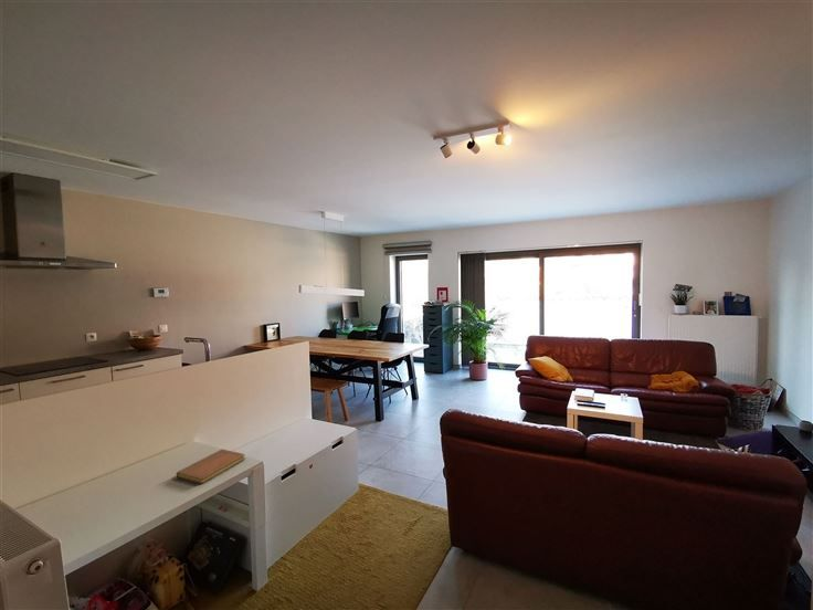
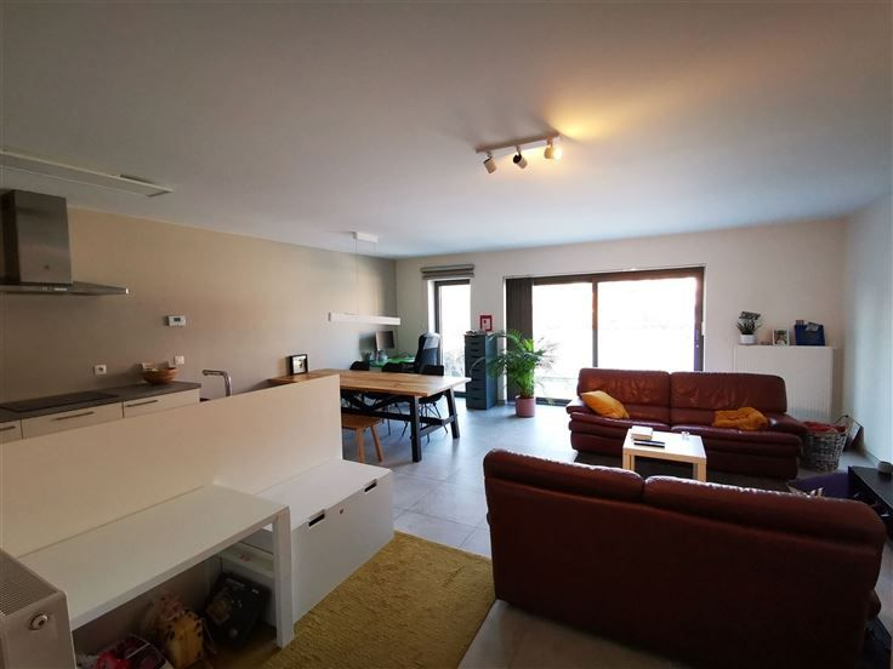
- notebook [176,449,246,485]
